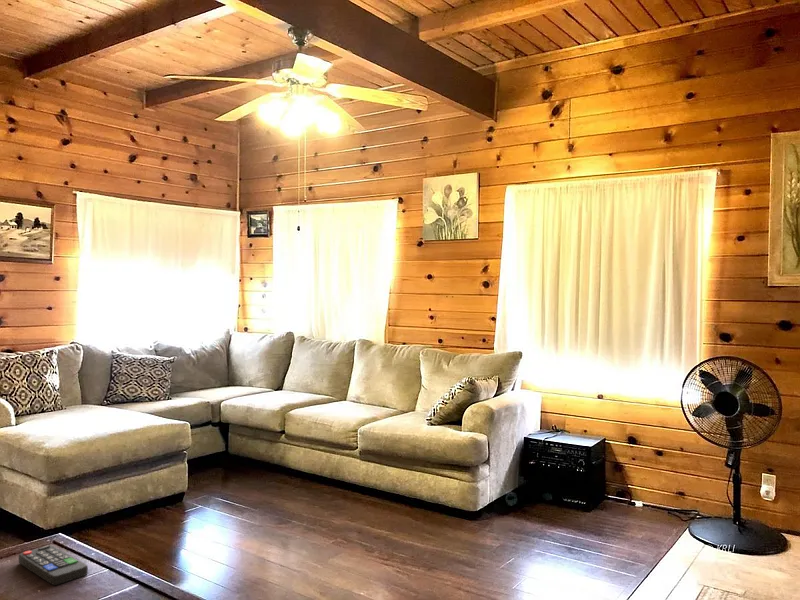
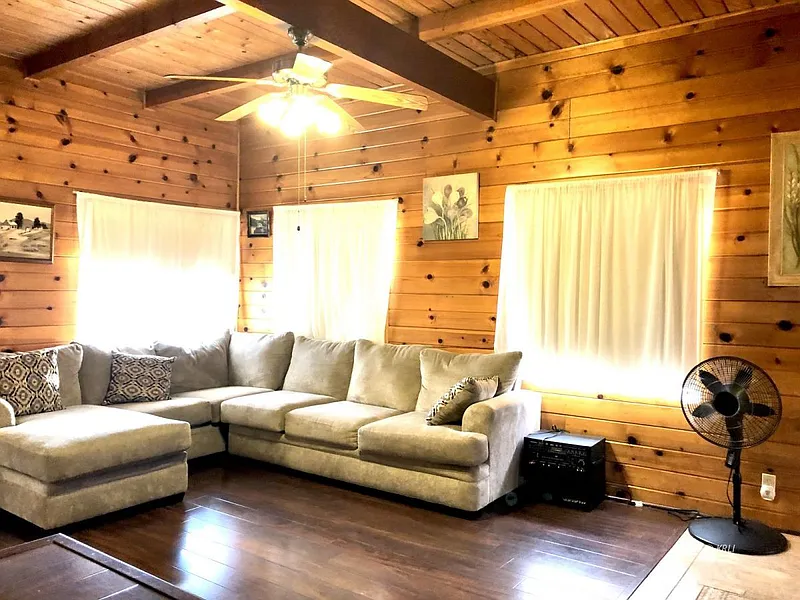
- remote control [18,544,89,586]
